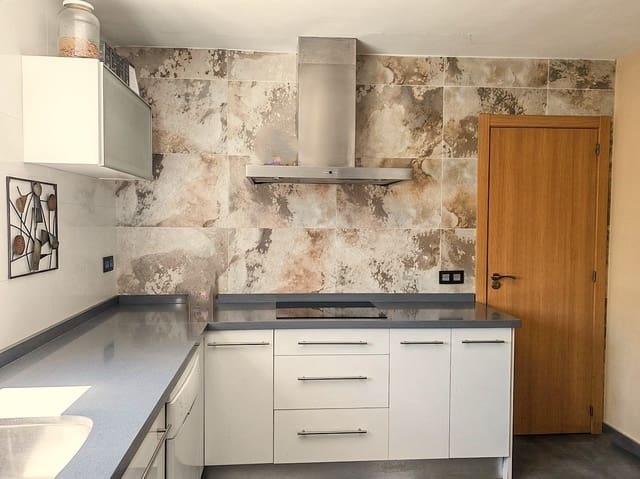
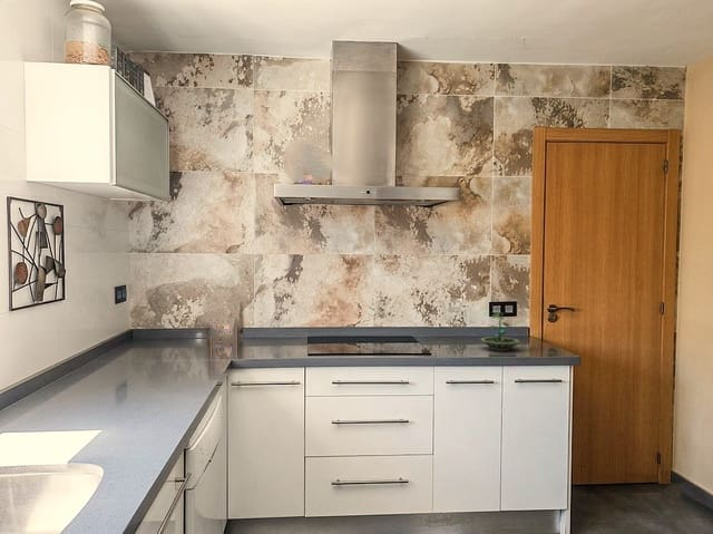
+ terrarium [479,311,521,352]
